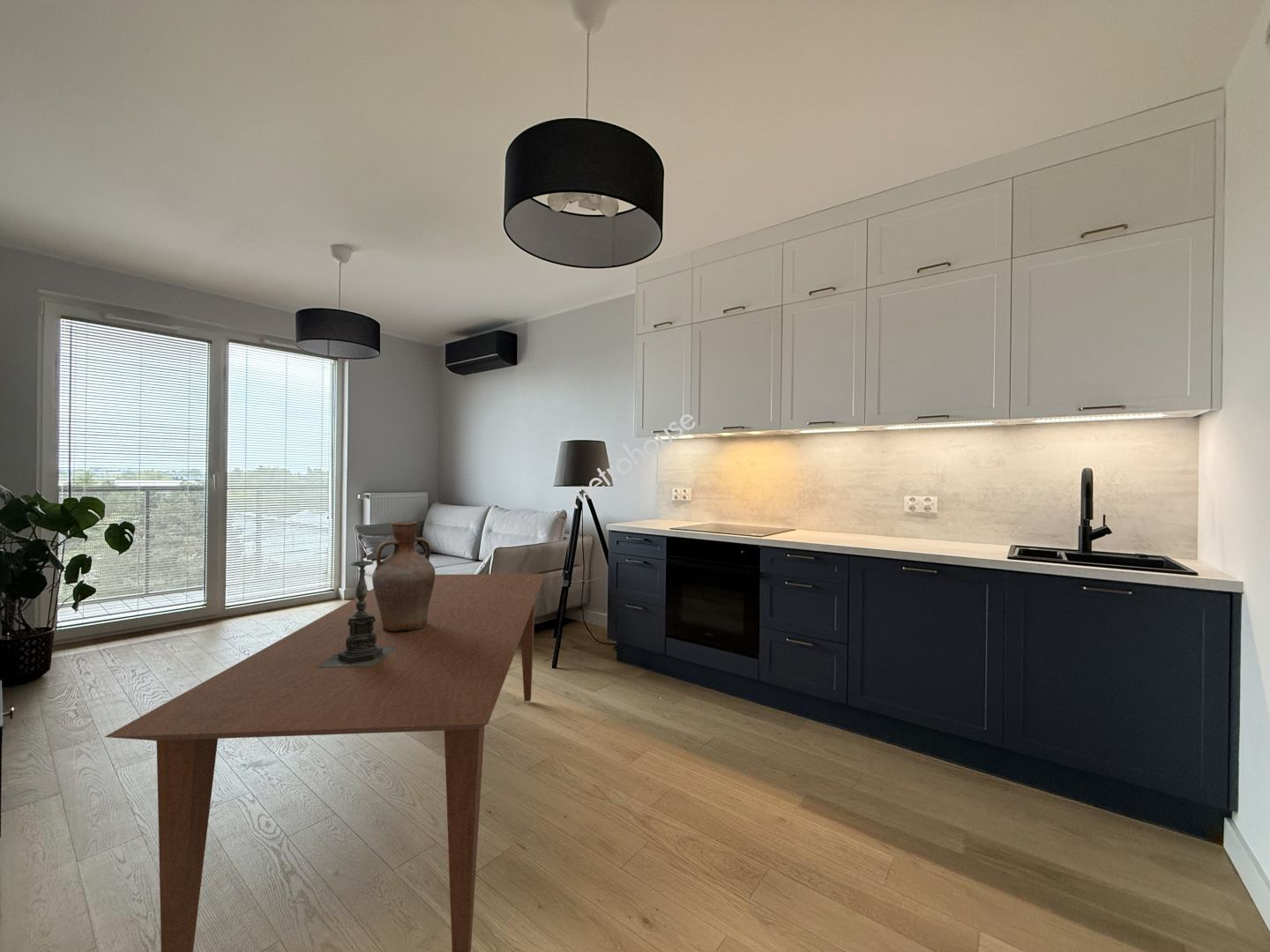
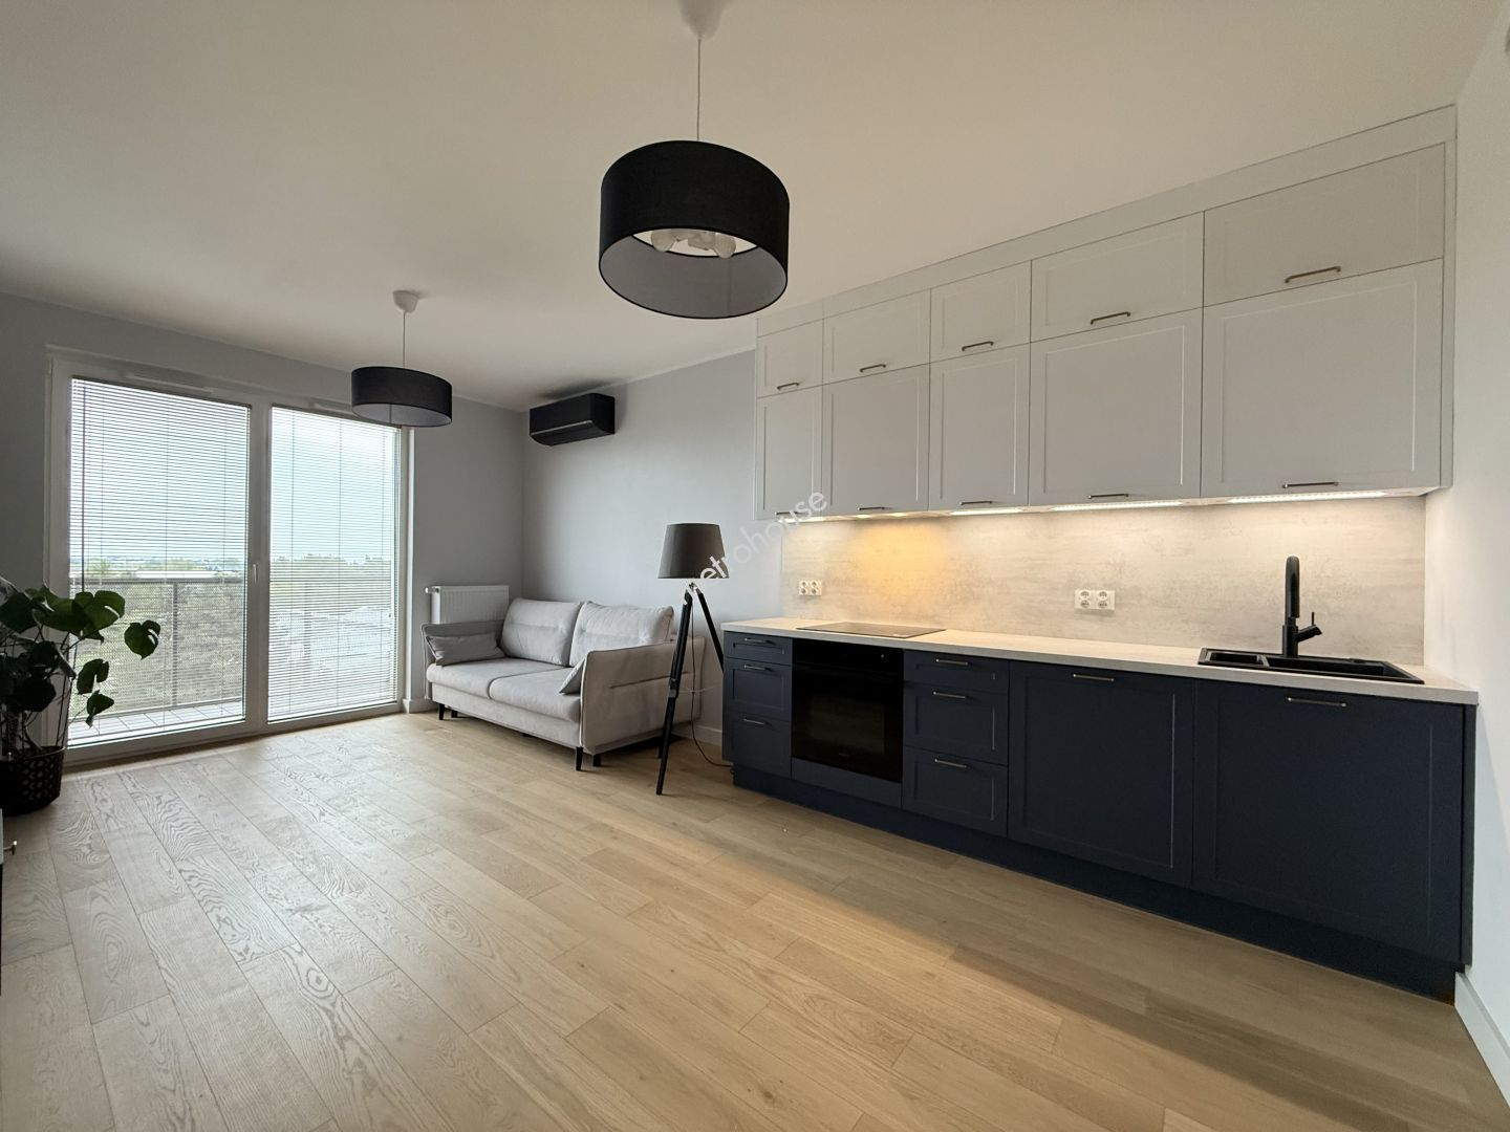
- vase [371,520,436,631]
- candle holder [317,547,397,667]
- dining table [104,573,546,952]
